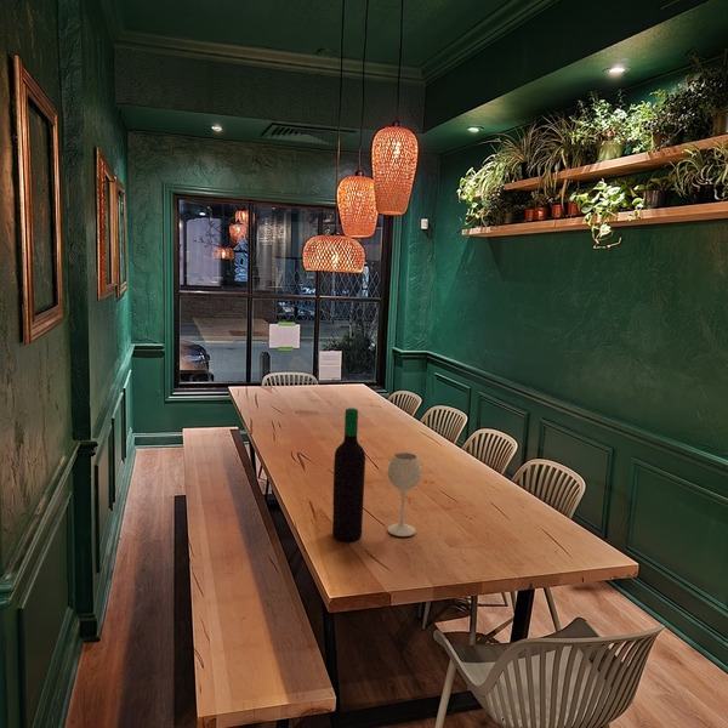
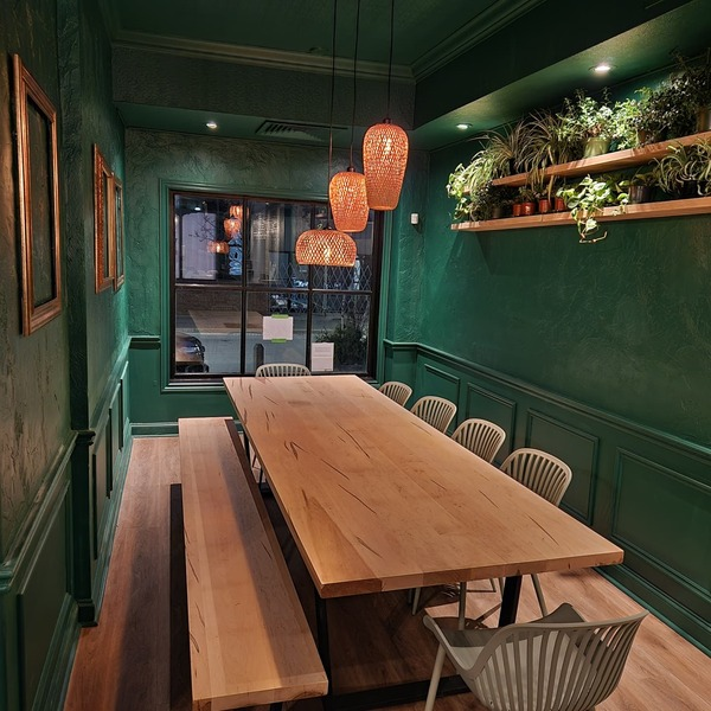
- wine bottle [331,406,422,541]
